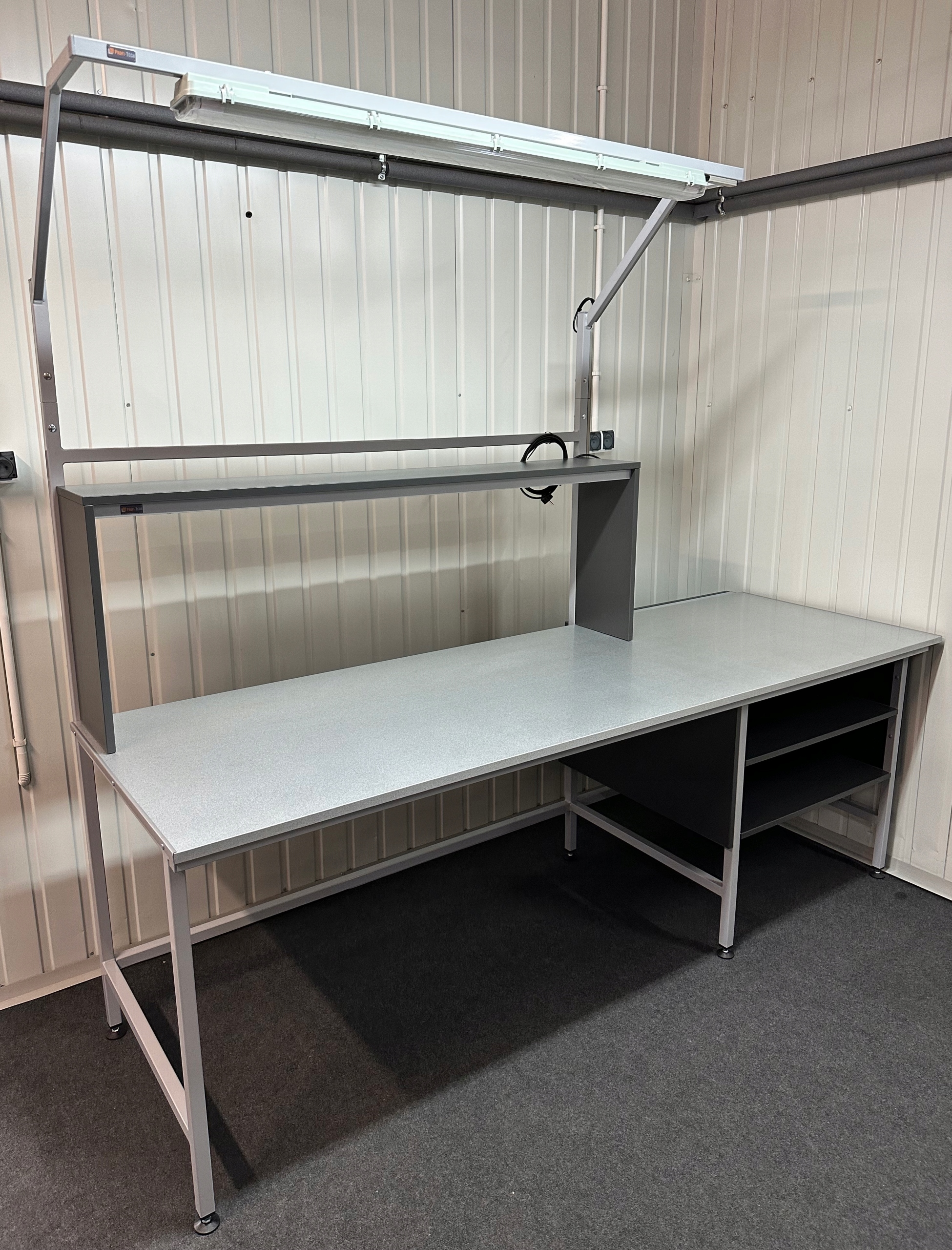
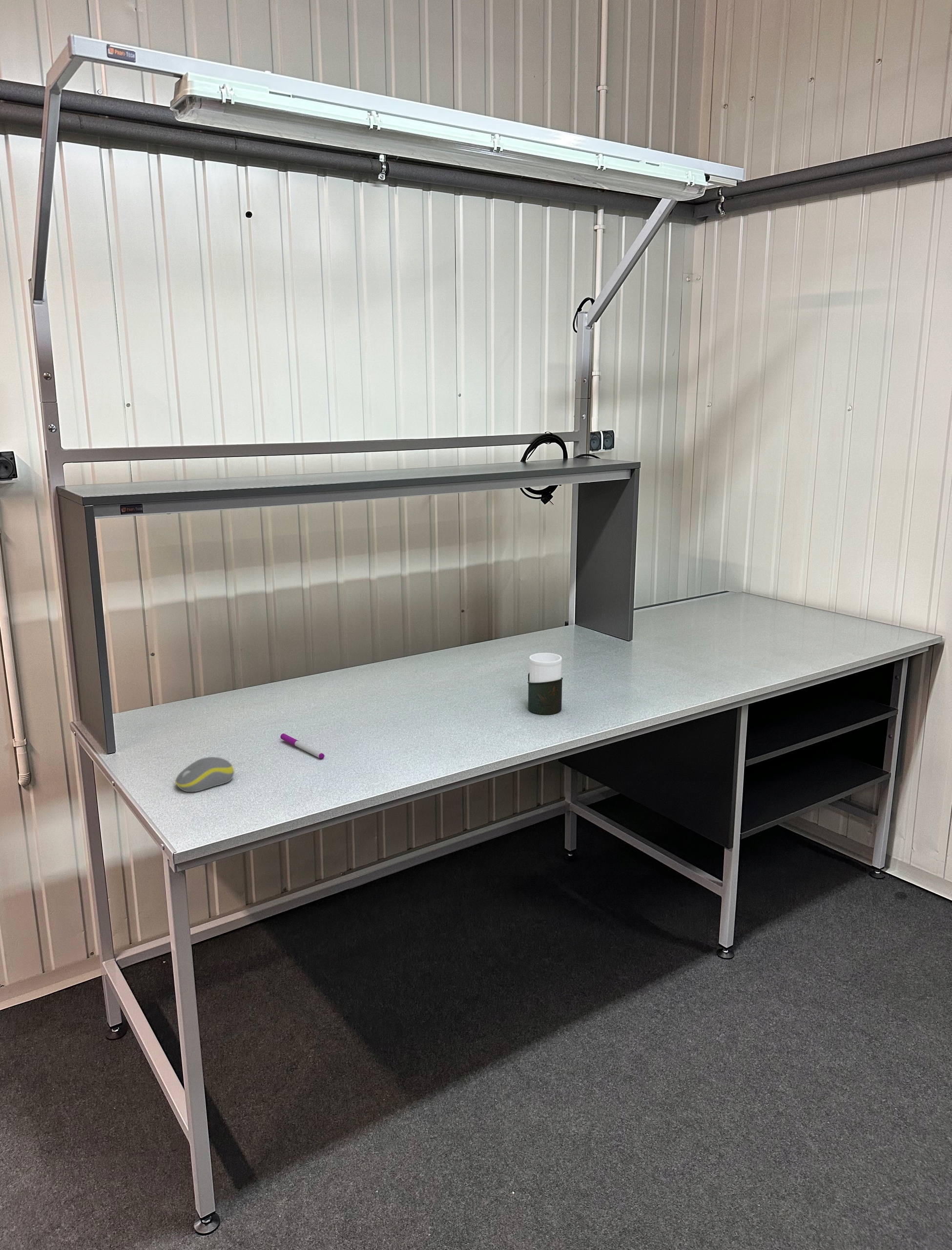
+ cup [527,652,563,715]
+ pen [280,733,325,759]
+ computer mouse [175,756,234,792]
